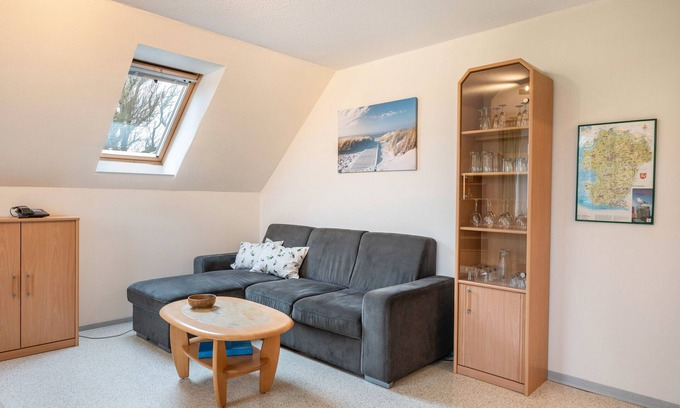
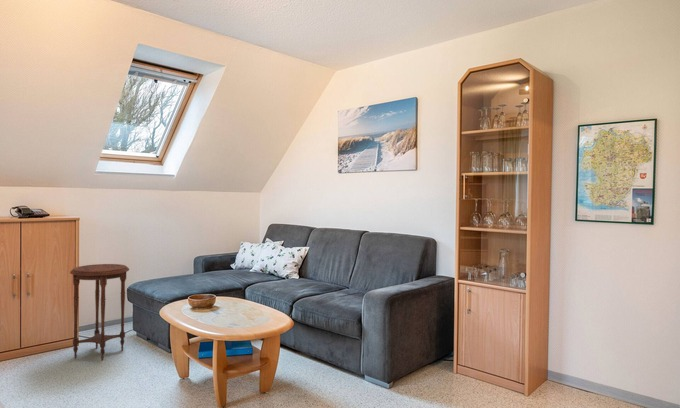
+ side table [69,263,130,362]
